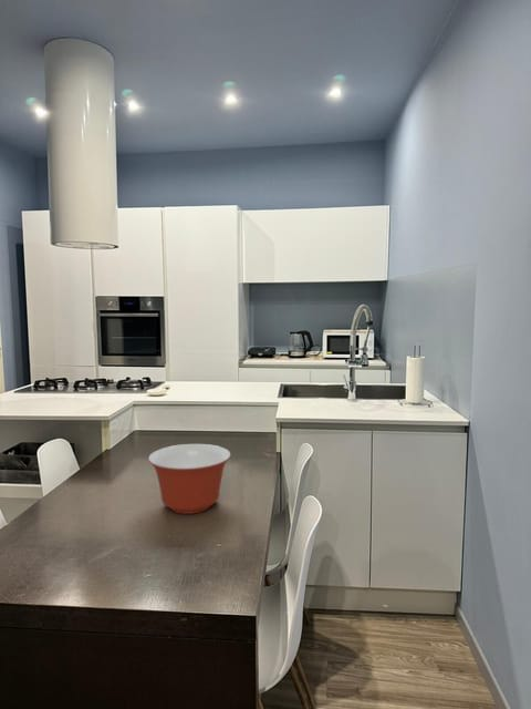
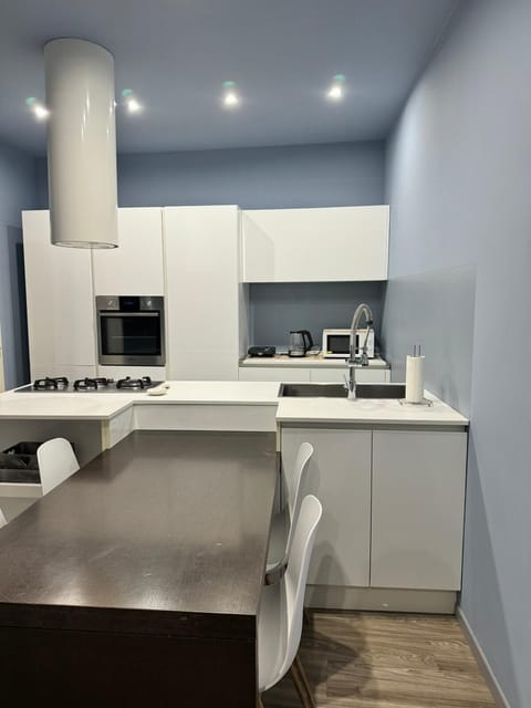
- mixing bowl [147,443,232,515]
